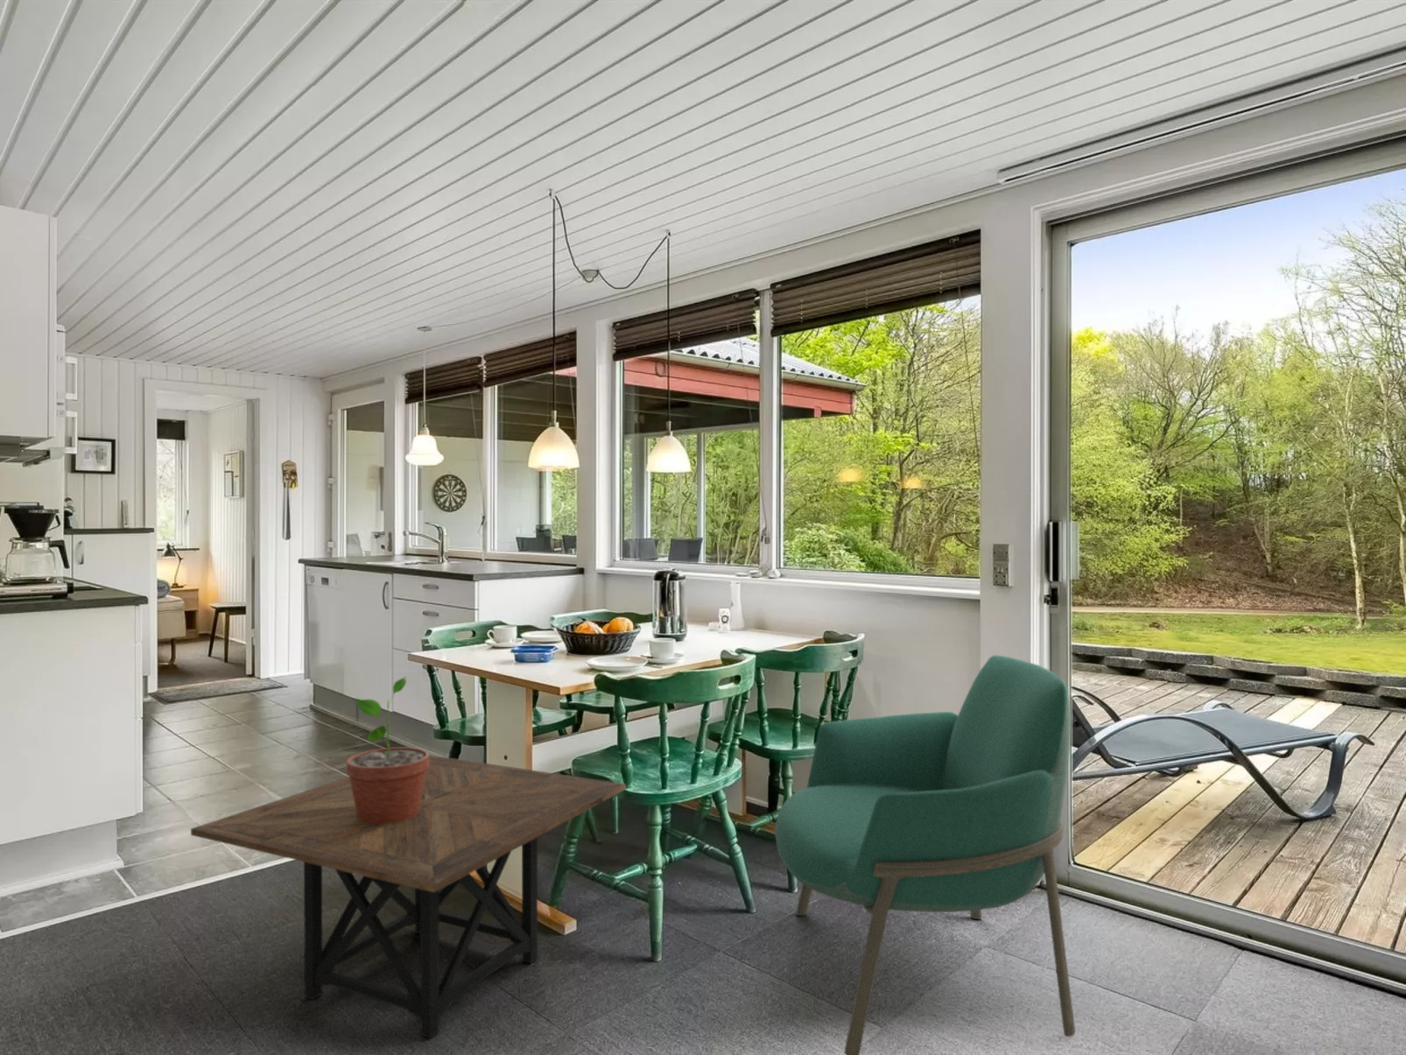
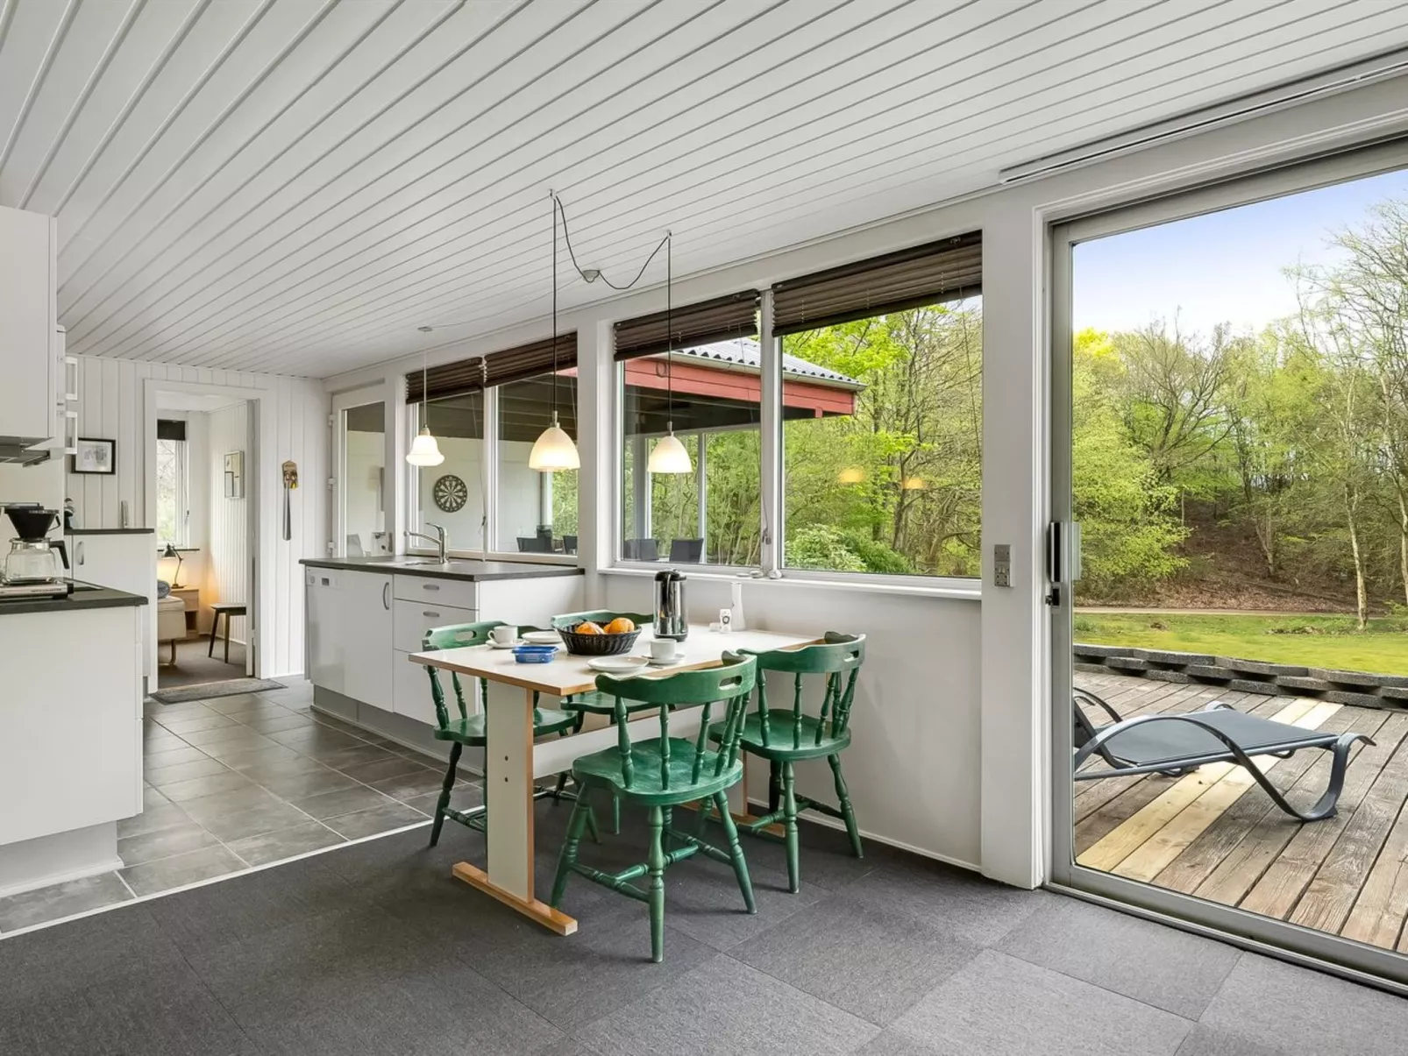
- armchair [774,654,1076,1055]
- potted plant [346,676,430,824]
- side table [189,754,627,1039]
